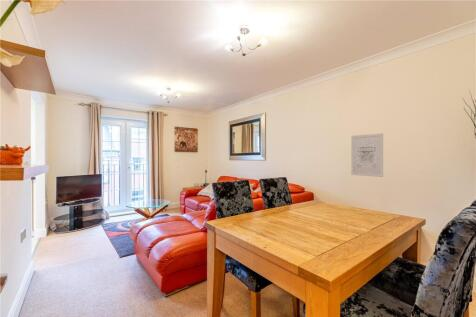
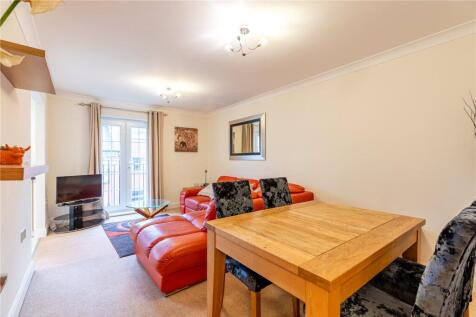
- wall art [350,133,384,178]
